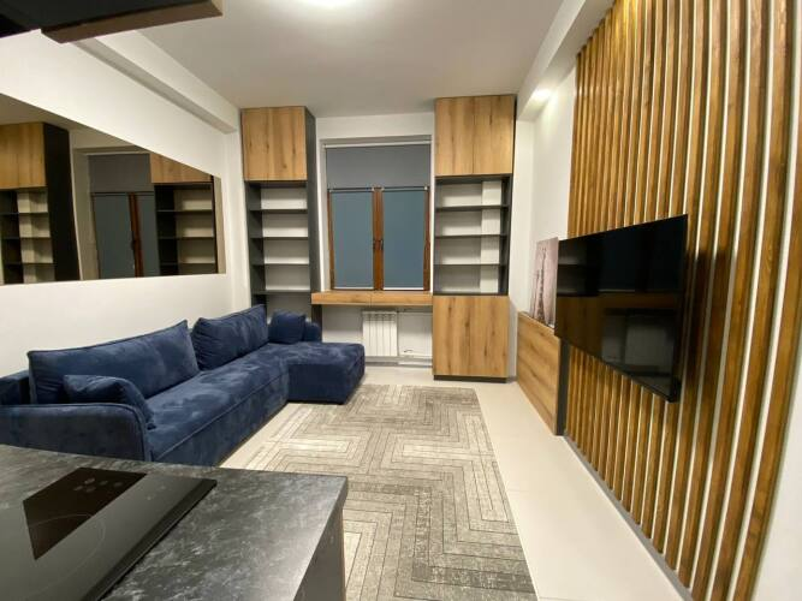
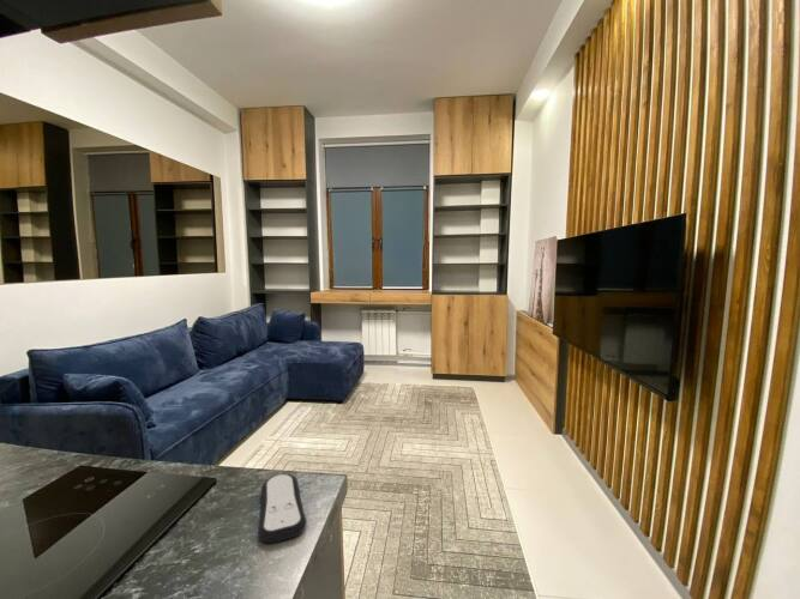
+ remote control [257,472,307,544]
